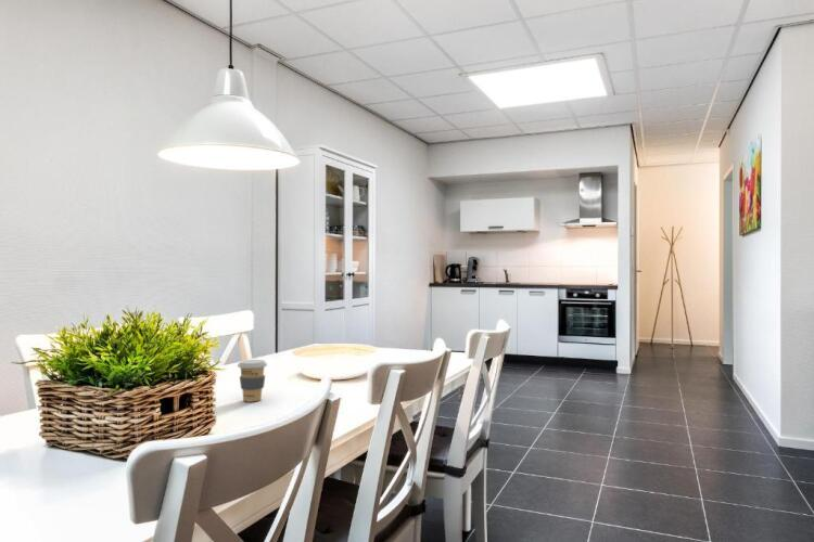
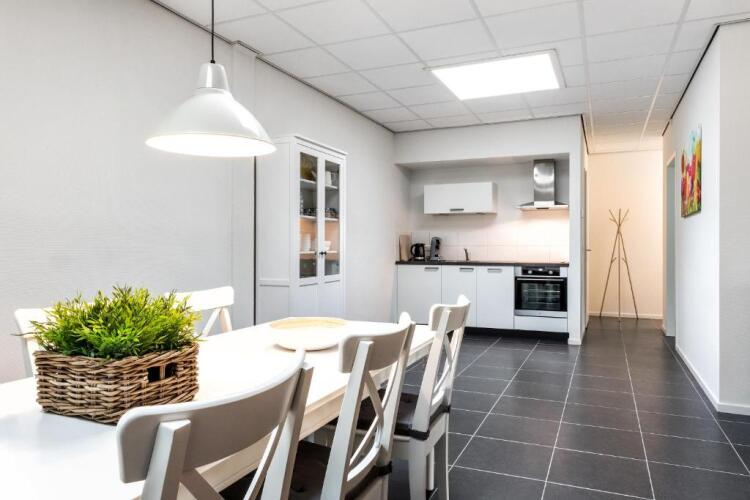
- coffee cup [237,359,268,403]
